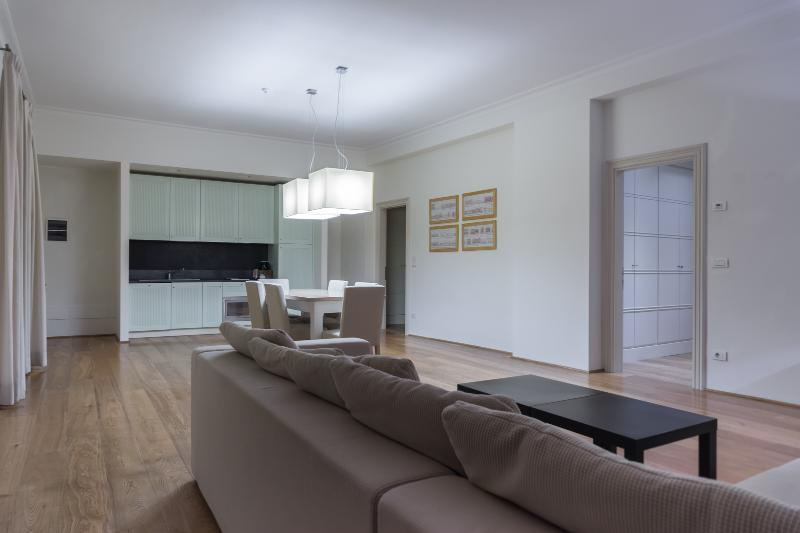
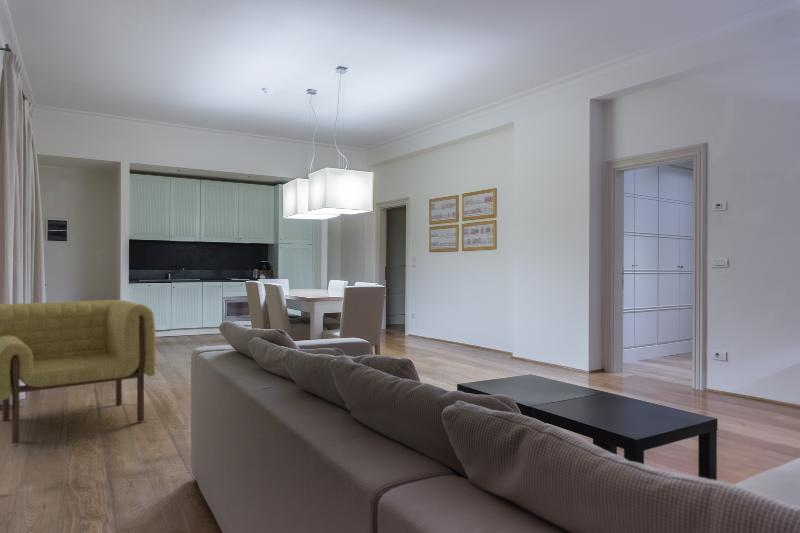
+ armchair [0,299,157,445]
